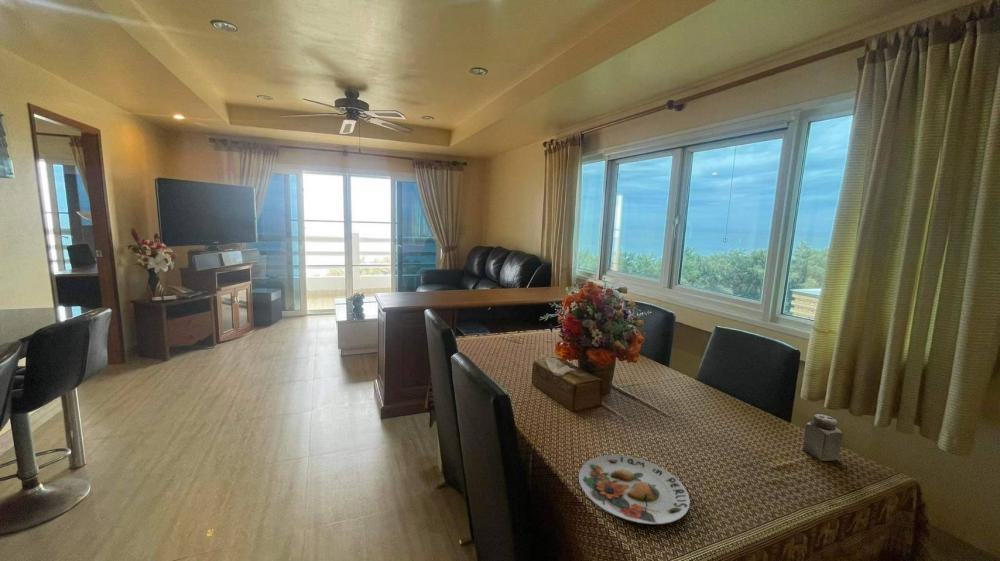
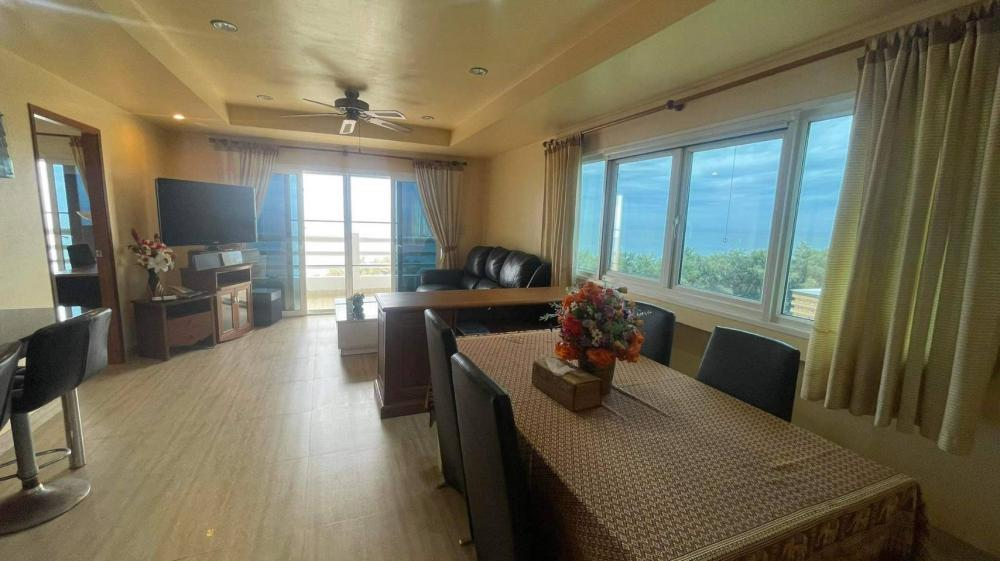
- plate [578,454,691,525]
- salt shaker [802,413,844,462]
